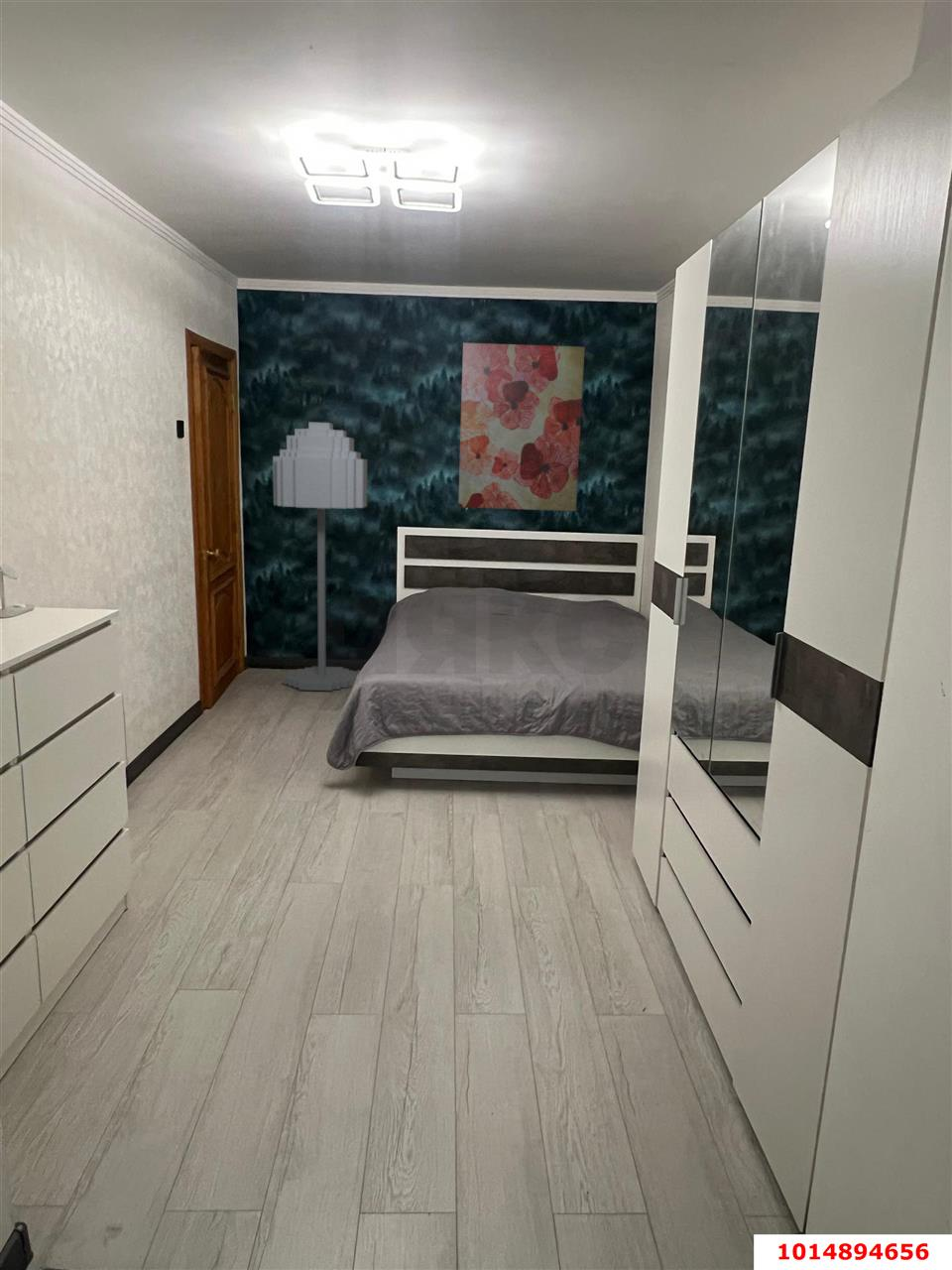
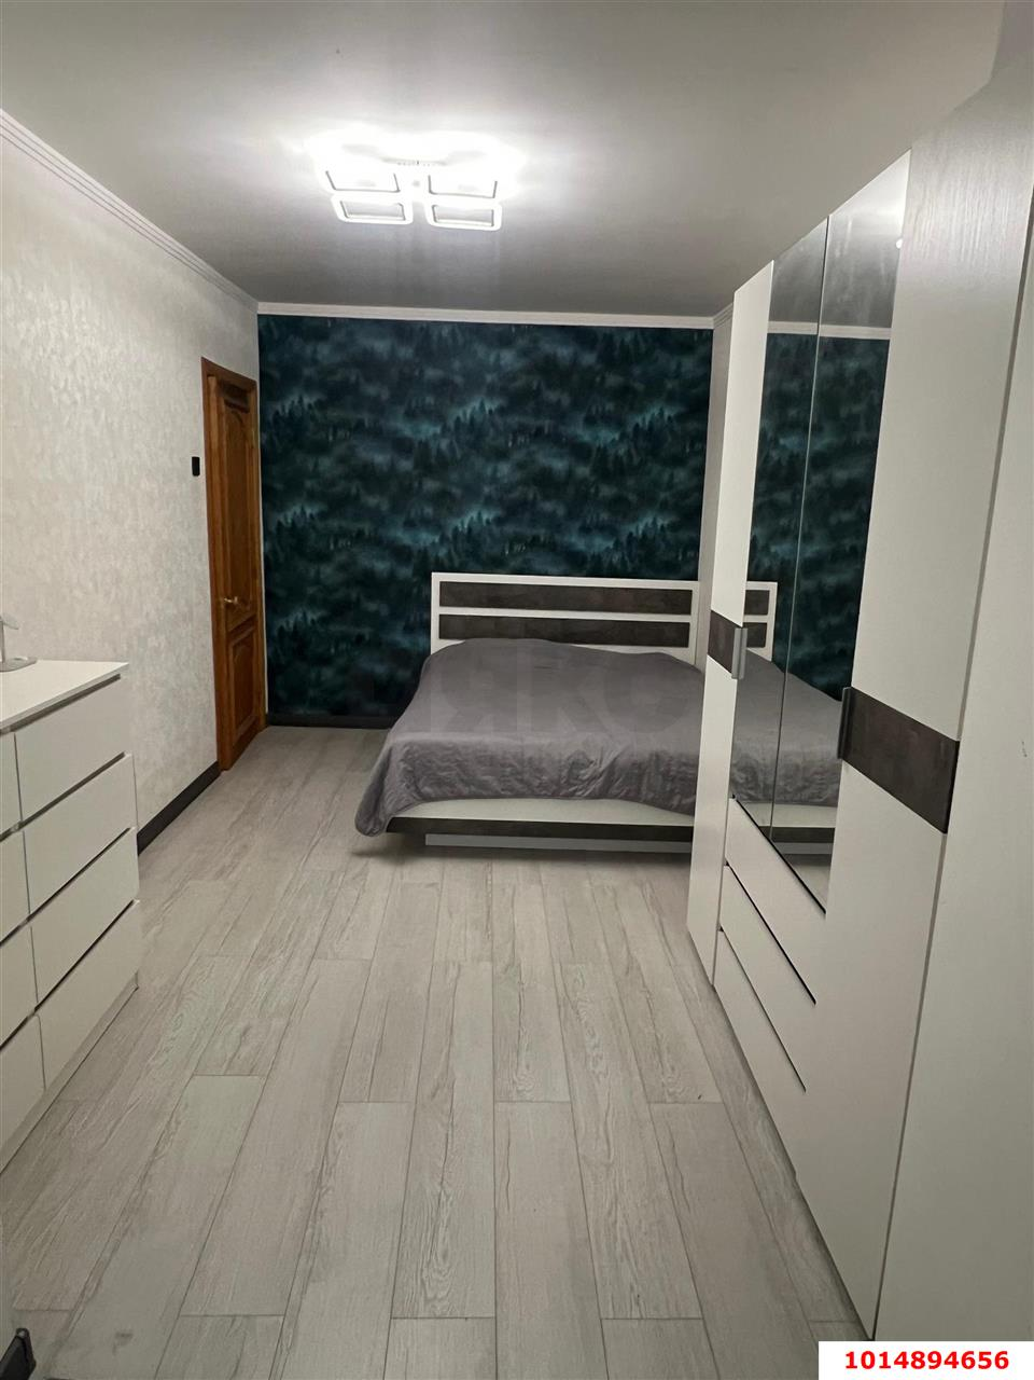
- wall art [457,341,586,512]
- floor lamp [272,421,368,692]
